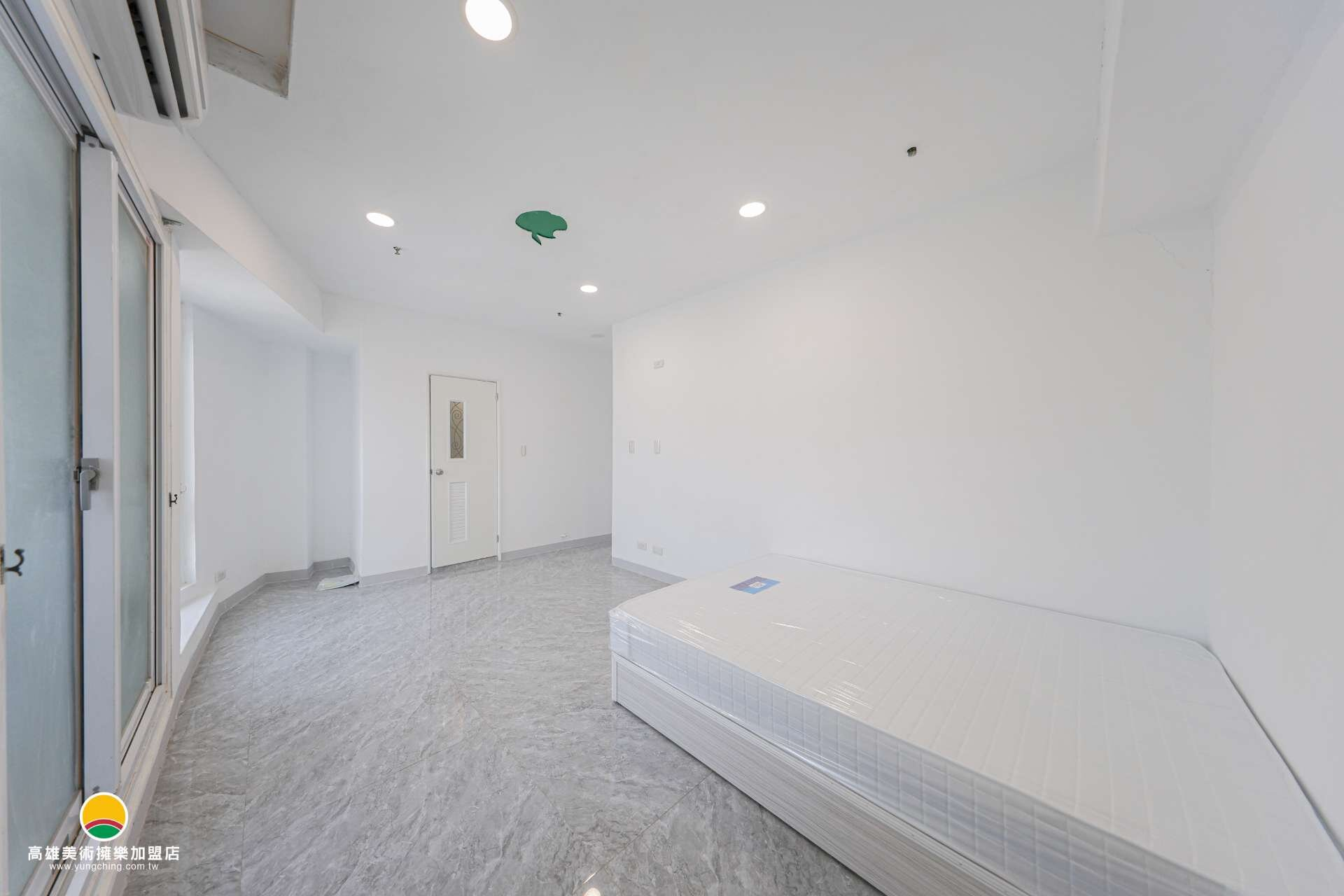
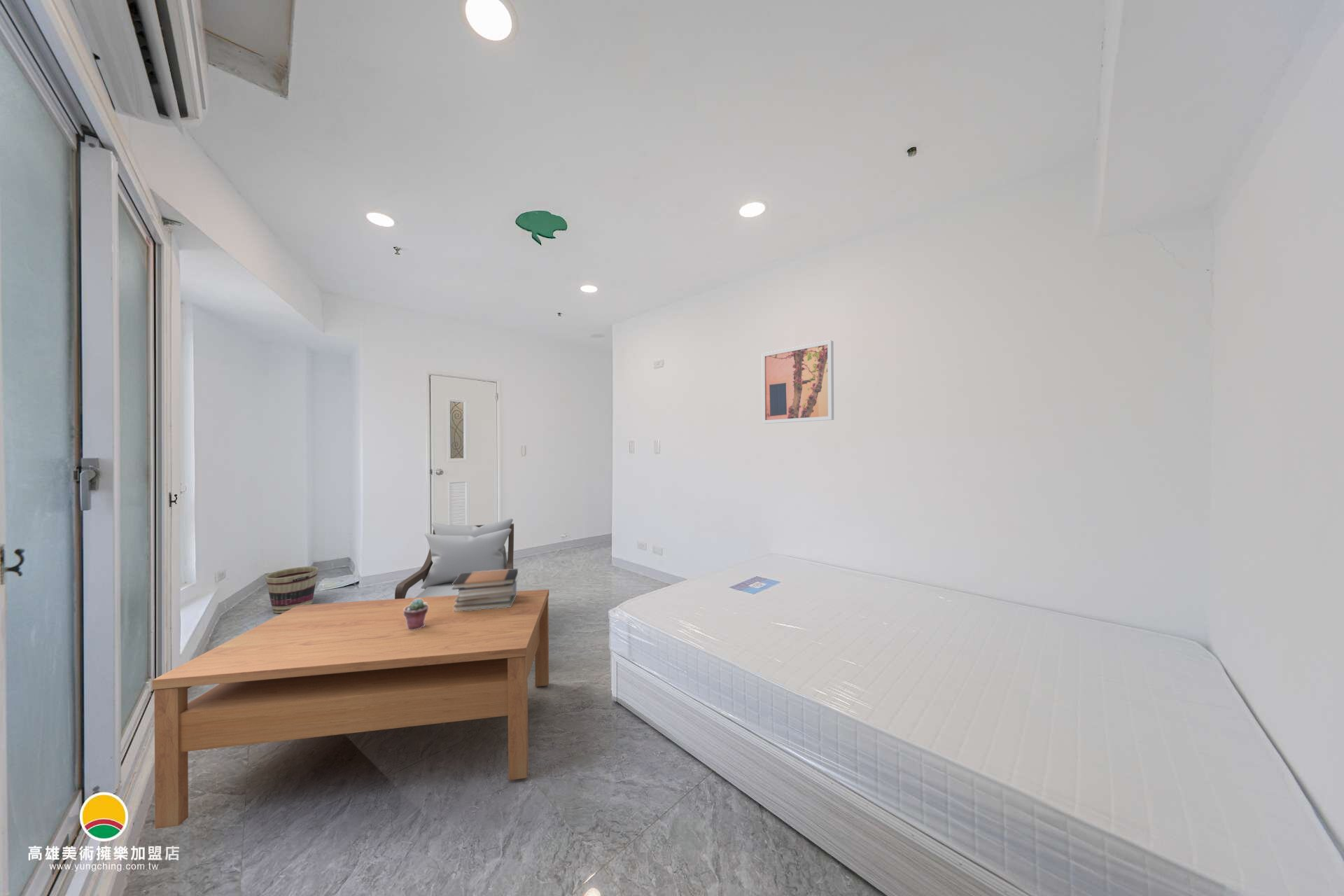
+ coffee table [151,589,549,830]
+ armchair [394,518,514,599]
+ basket [265,566,319,614]
+ wall art [762,339,834,424]
+ potted succulent [404,598,428,630]
+ book stack [452,568,519,612]
